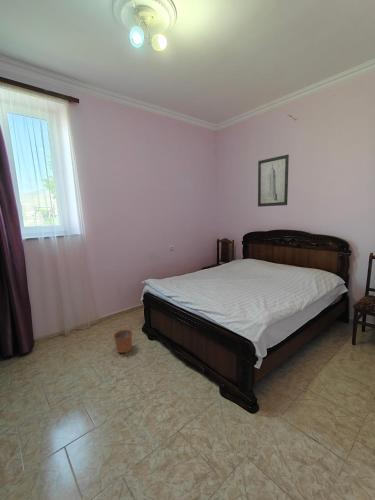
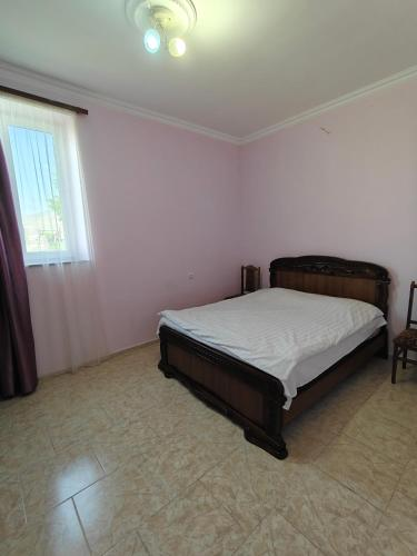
- plant pot [113,324,133,354]
- wall art [257,154,290,208]
